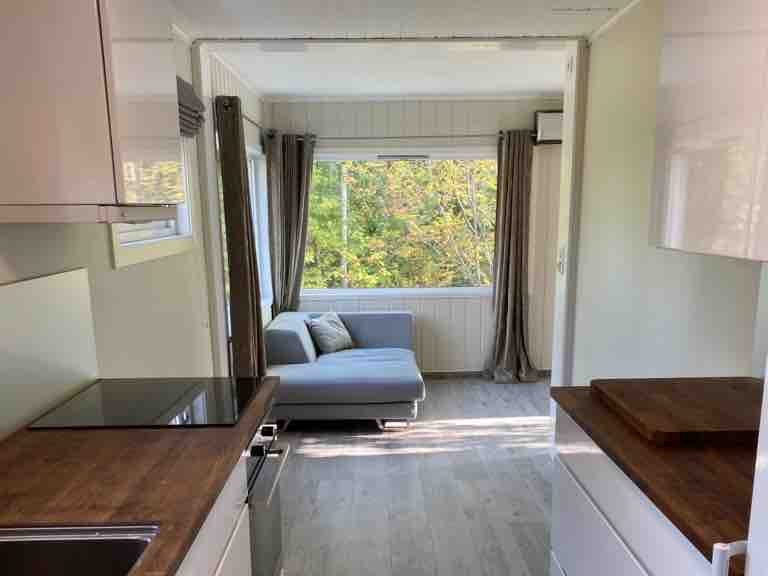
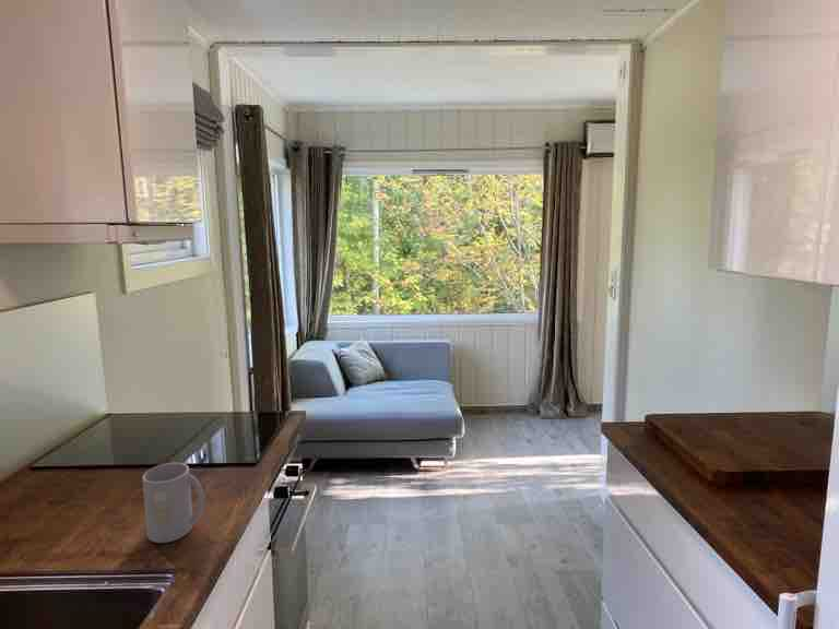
+ mug [142,462,205,544]
